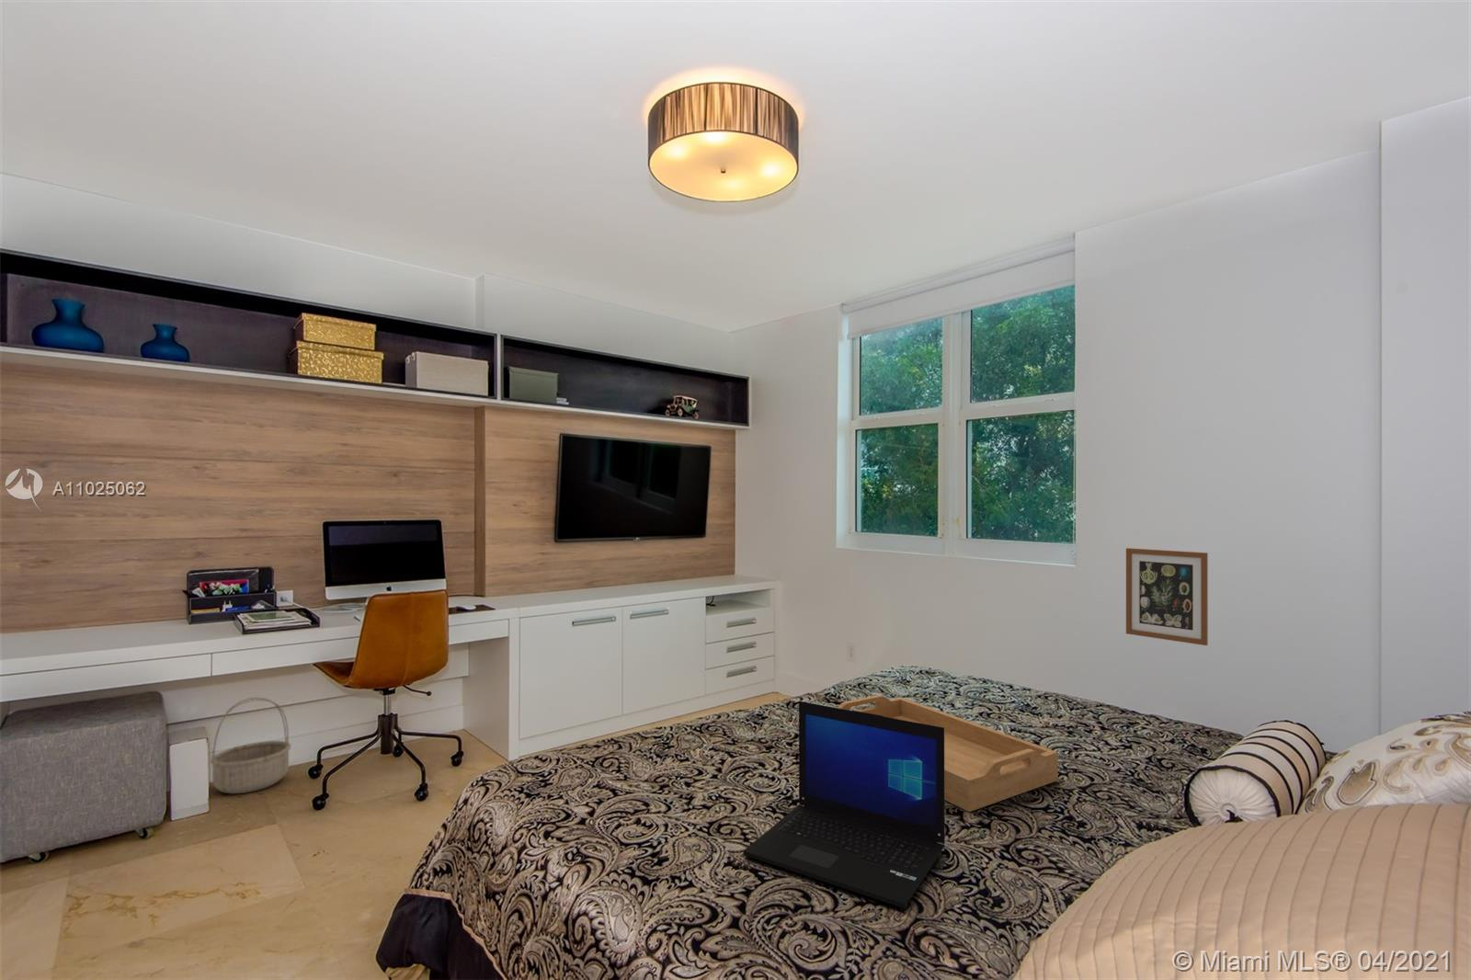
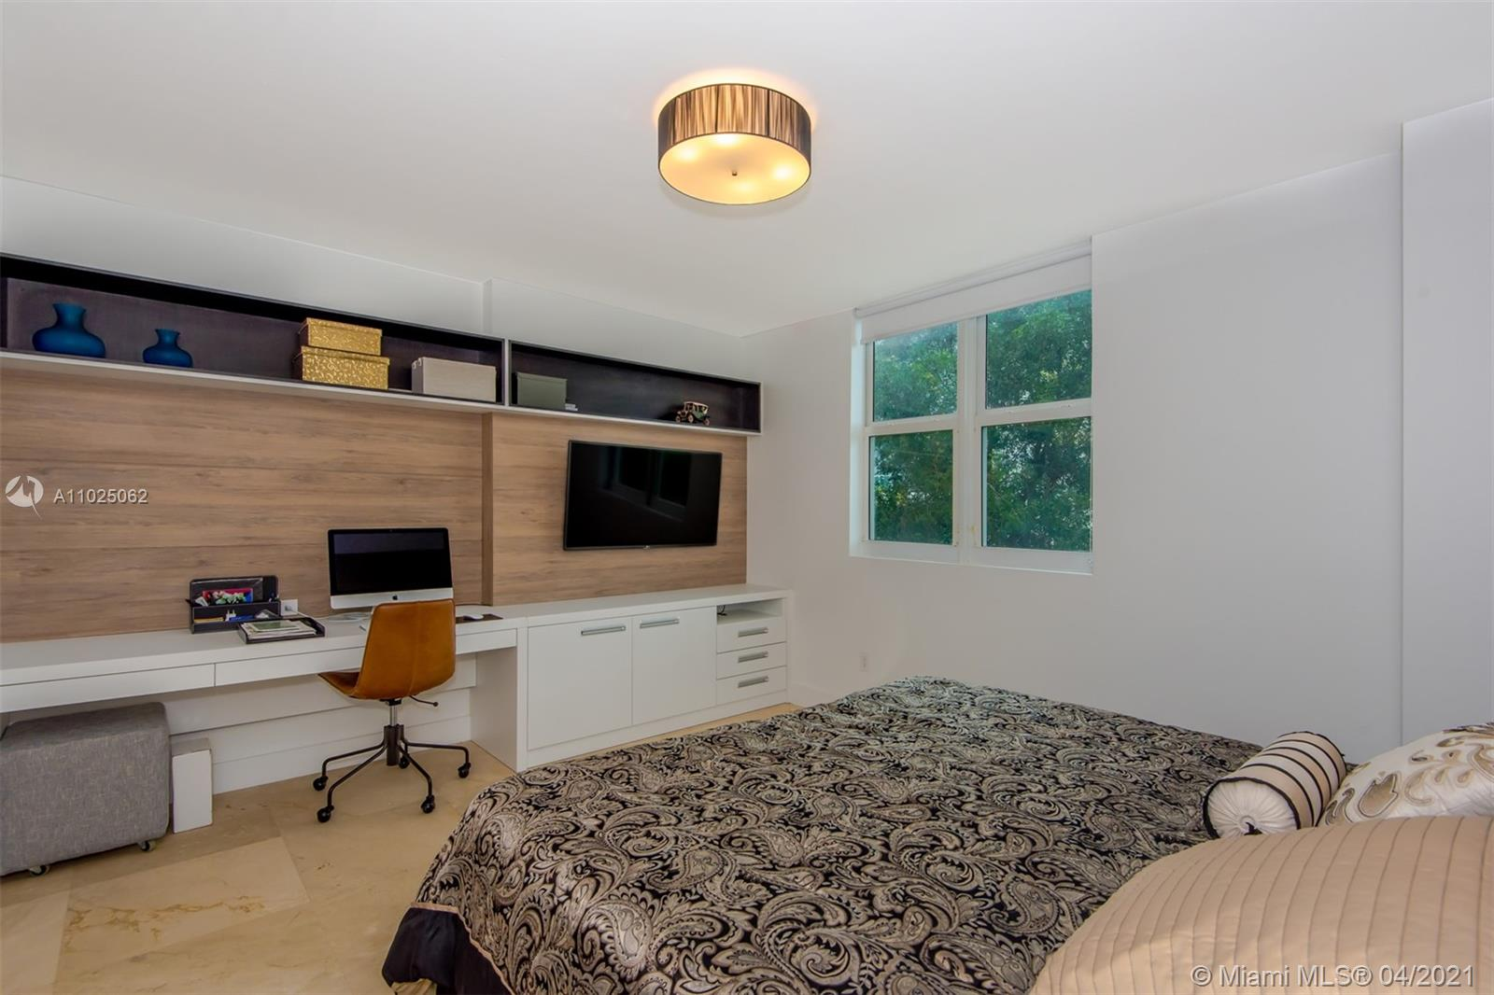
- basket [209,696,292,794]
- laptop [742,700,946,909]
- wall art [1125,547,1209,646]
- serving tray [837,695,1059,813]
